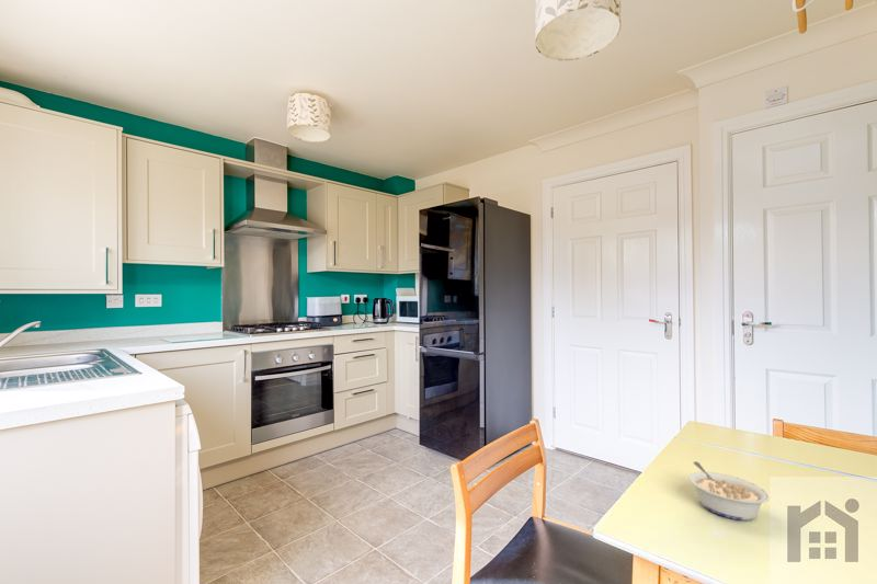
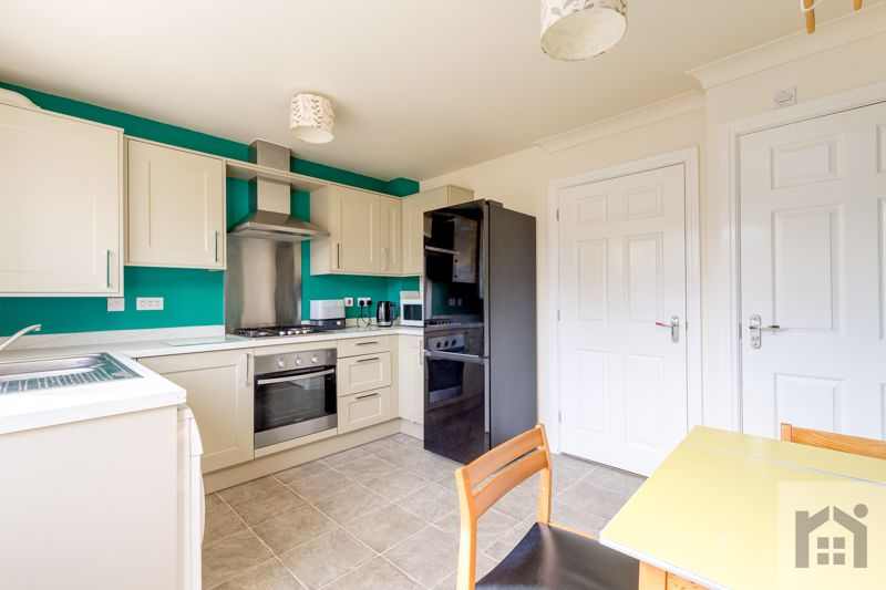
- legume [687,460,771,522]
